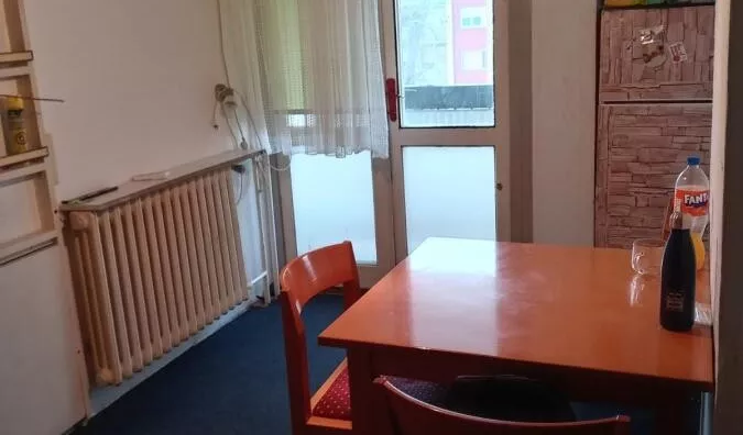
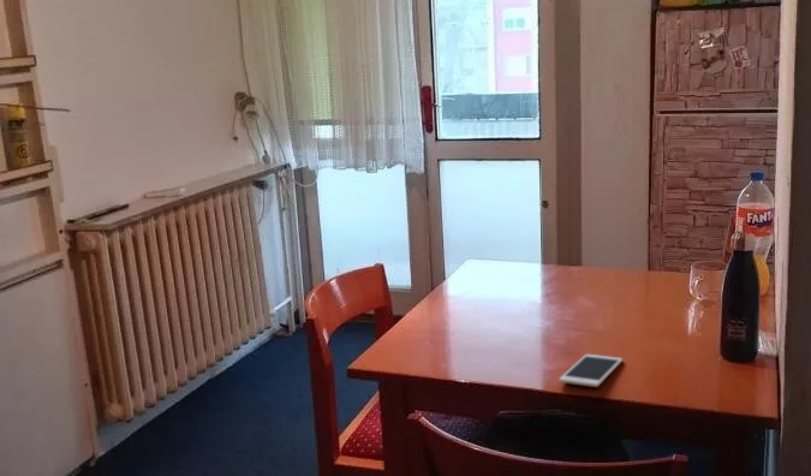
+ cell phone [557,353,624,388]
